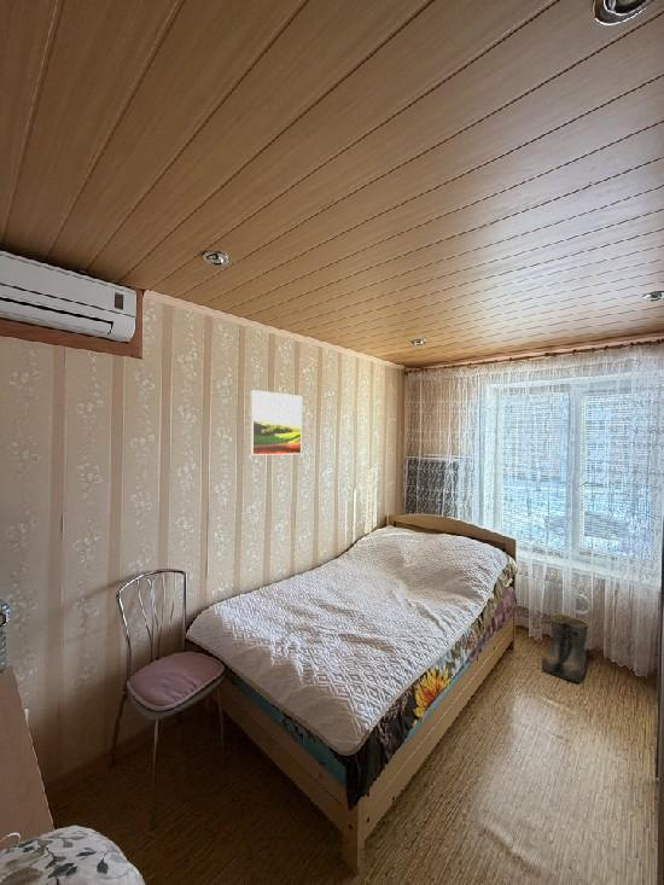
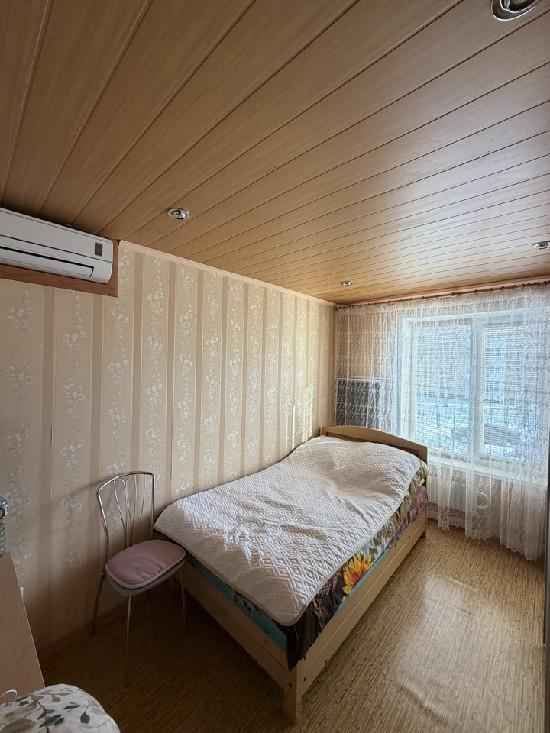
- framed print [249,389,303,456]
- boots [541,613,589,683]
